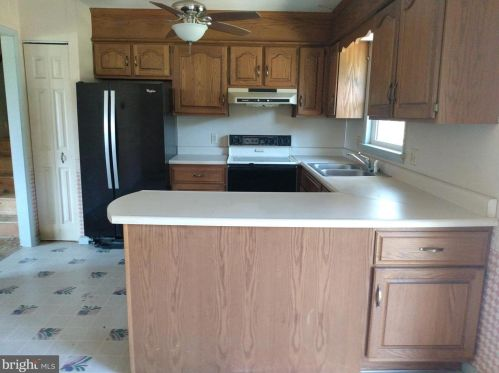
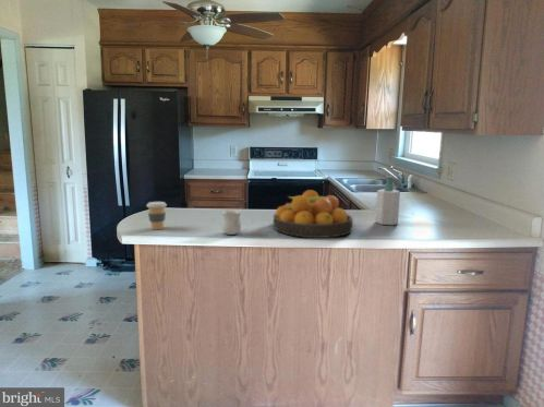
+ soap bottle [374,175,401,226]
+ fruit bowl [273,189,354,239]
+ mug [220,208,243,236]
+ coffee cup [145,201,168,230]
